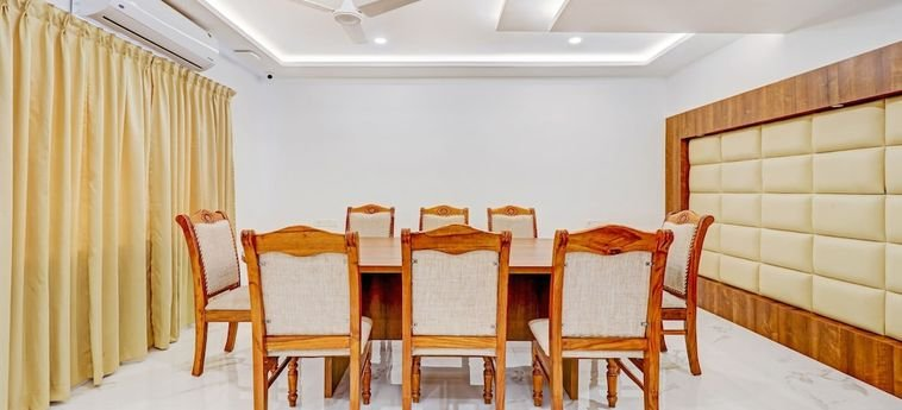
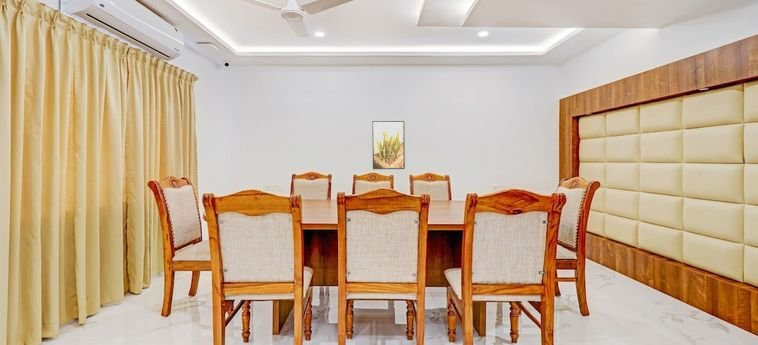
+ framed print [371,120,406,170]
